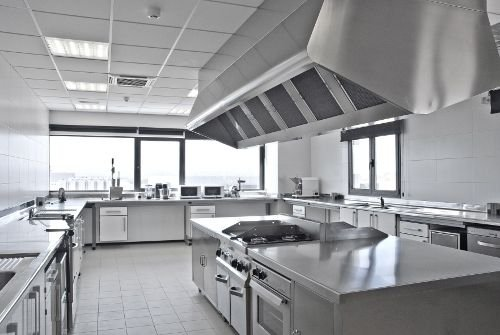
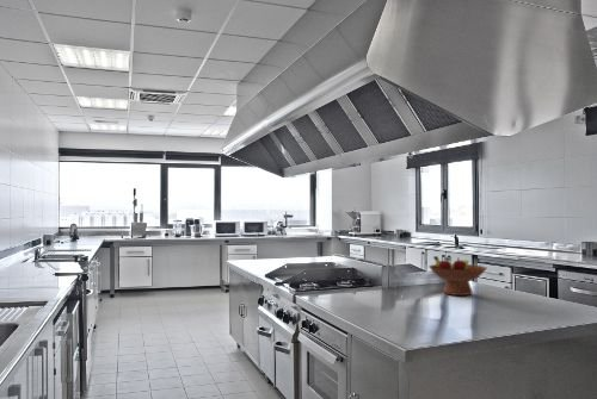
+ fruit bowl [427,255,488,297]
